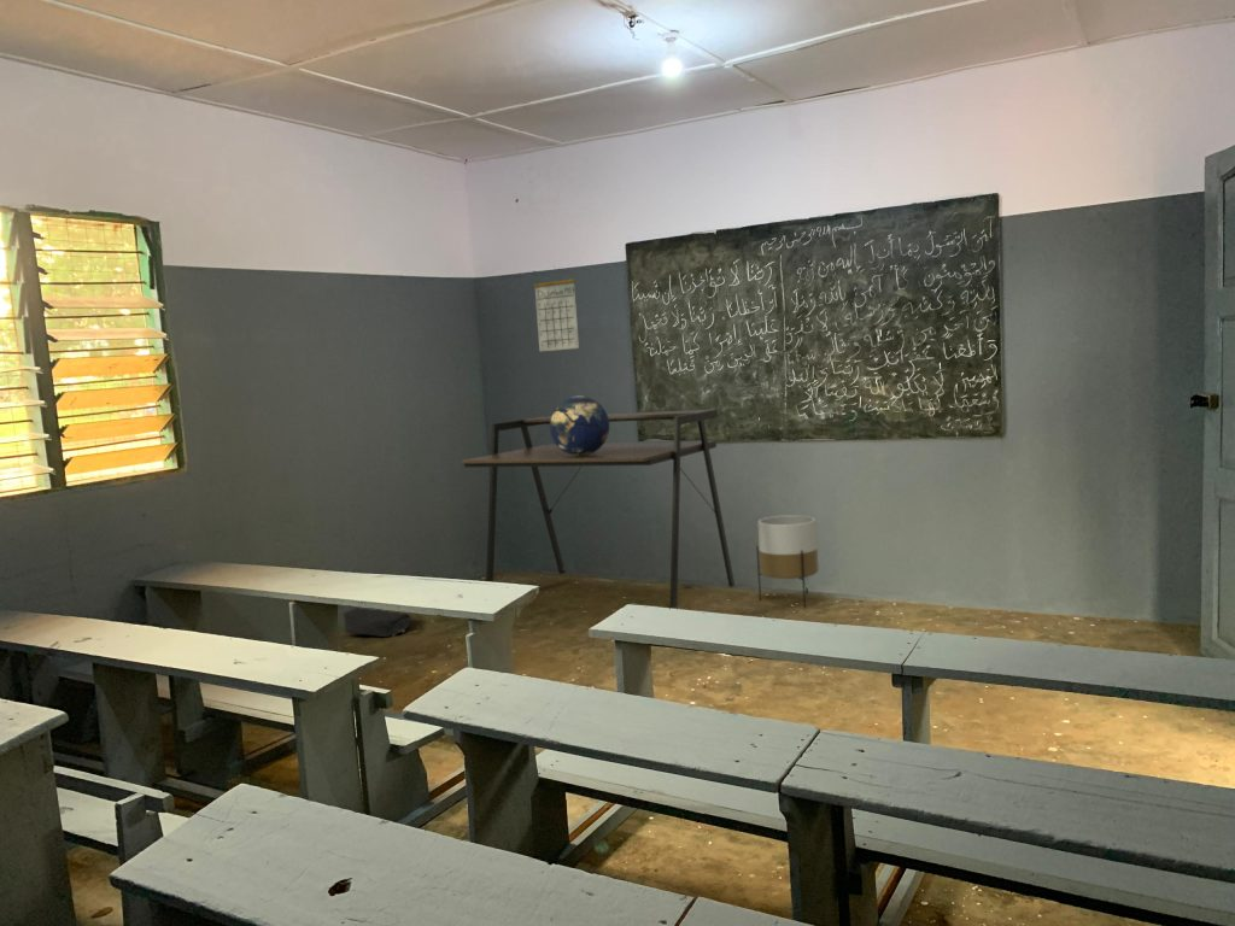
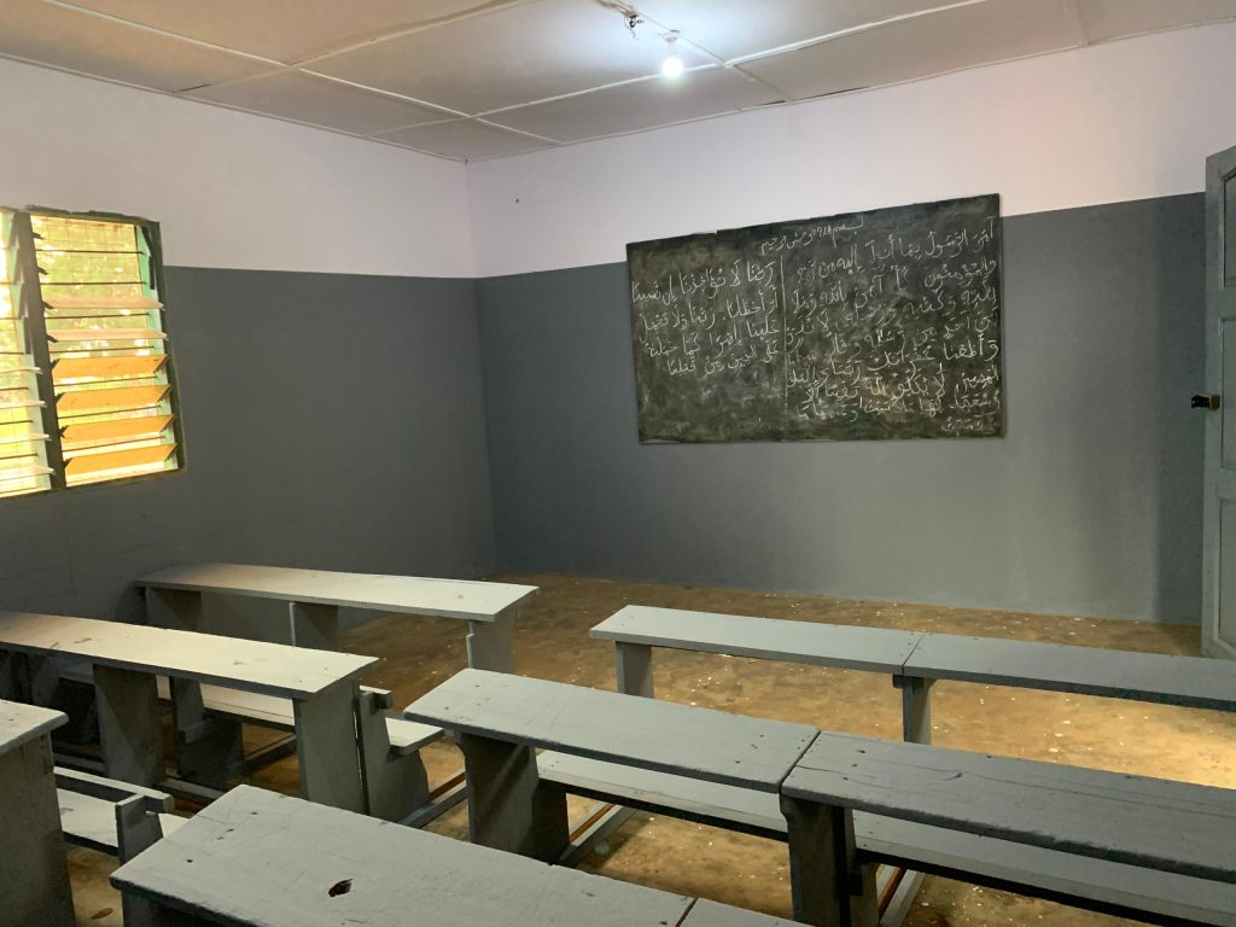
- planter [755,514,820,609]
- backpack [343,606,412,638]
- globe [549,395,610,456]
- desk [461,409,736,609]
- calendar [533,265,580,352]
